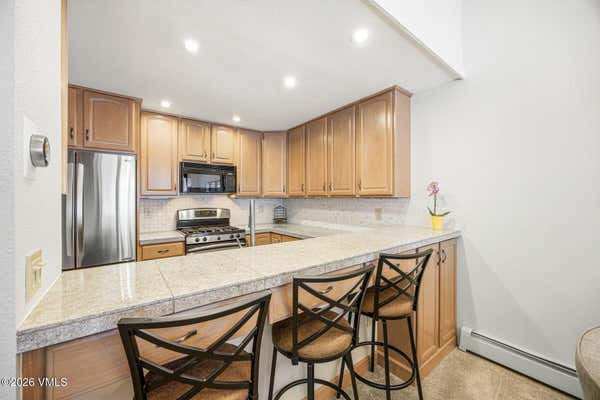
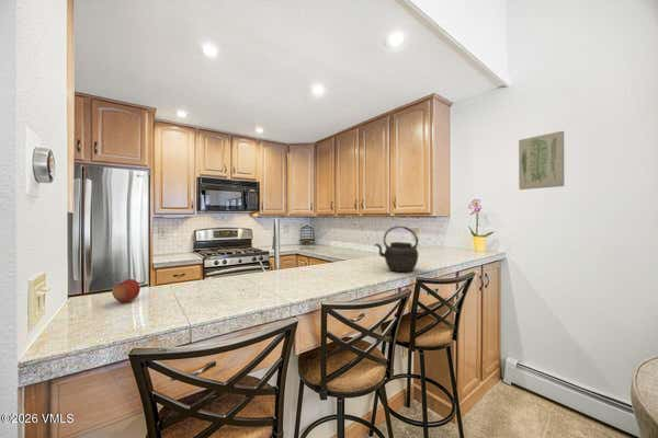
+ apple [111,278,141,303]
+ wall art [518,130,565,191]
+ kettle [374,226,419,273]
